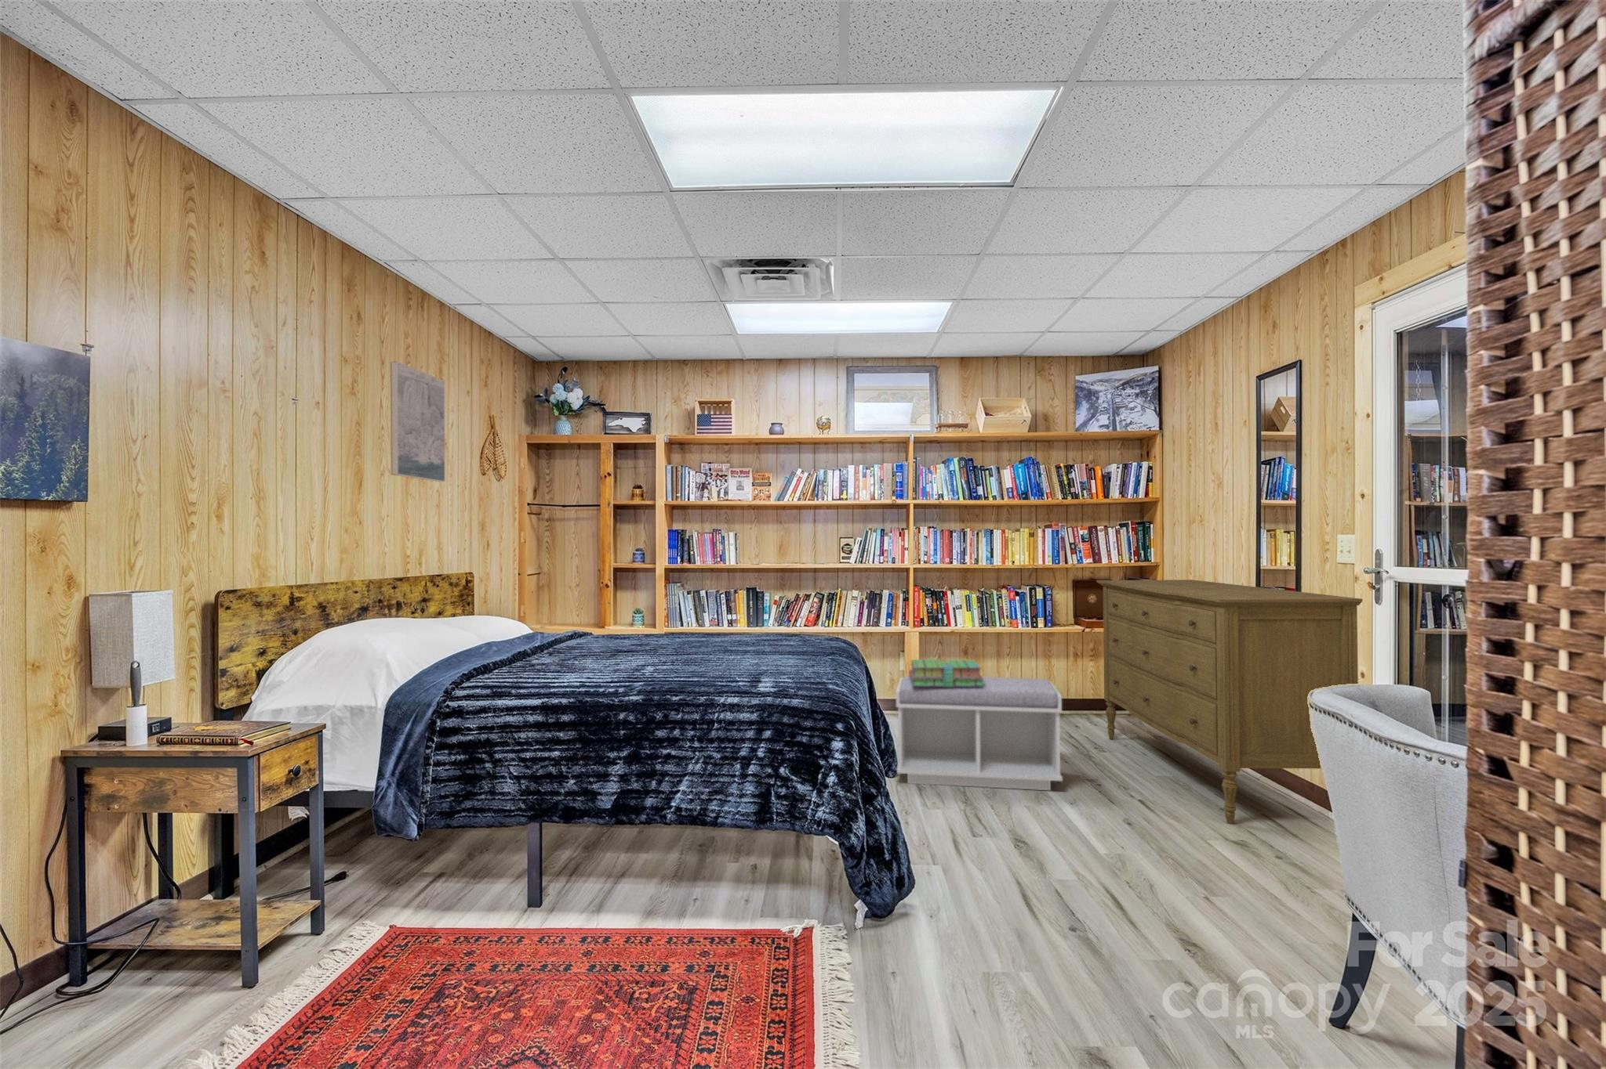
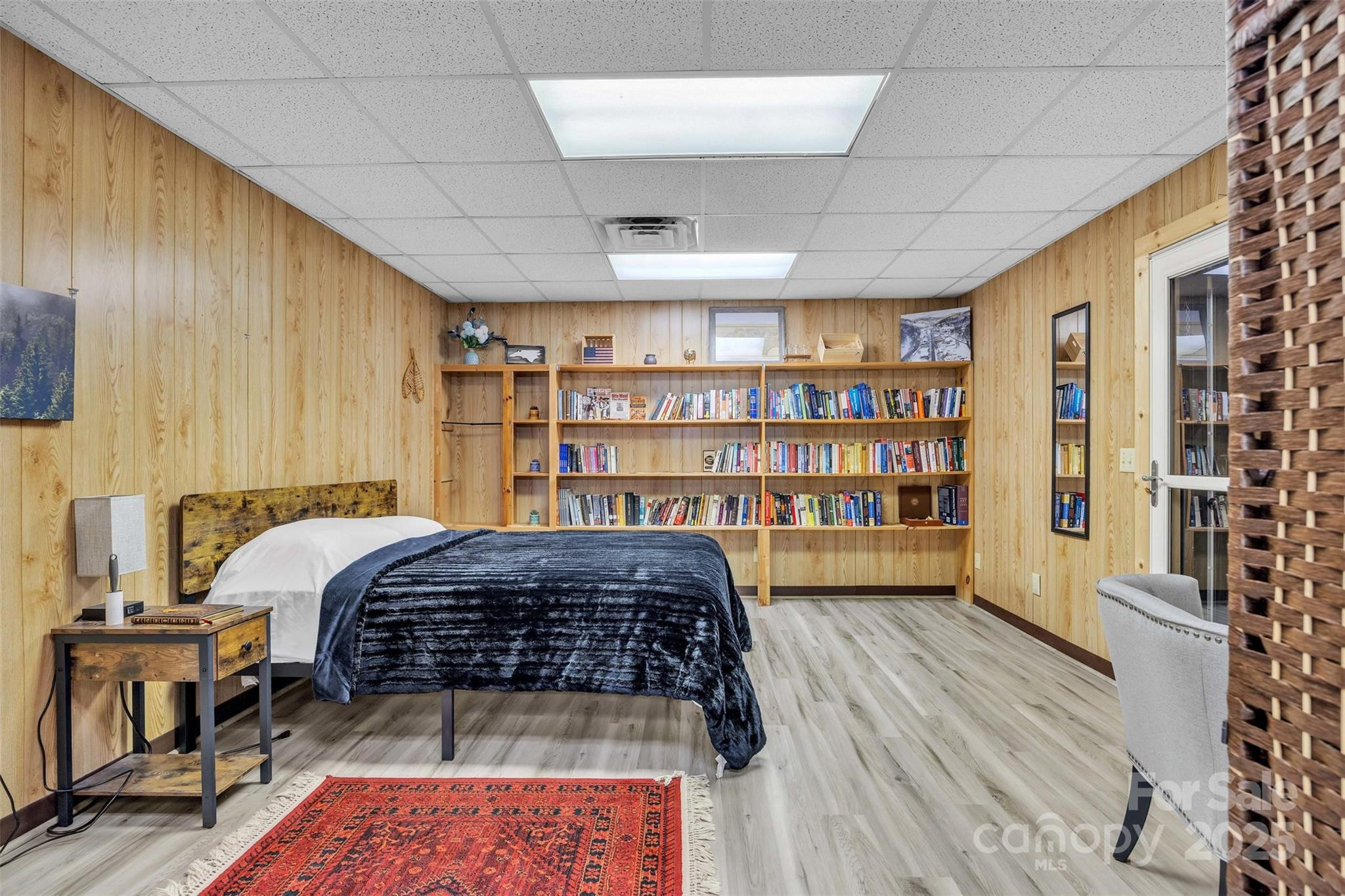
- bench [896,675,1064,791]
- dresser [1096,579,1364,826]
- stack of books [909,659,984,687]
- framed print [389,362,445,482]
